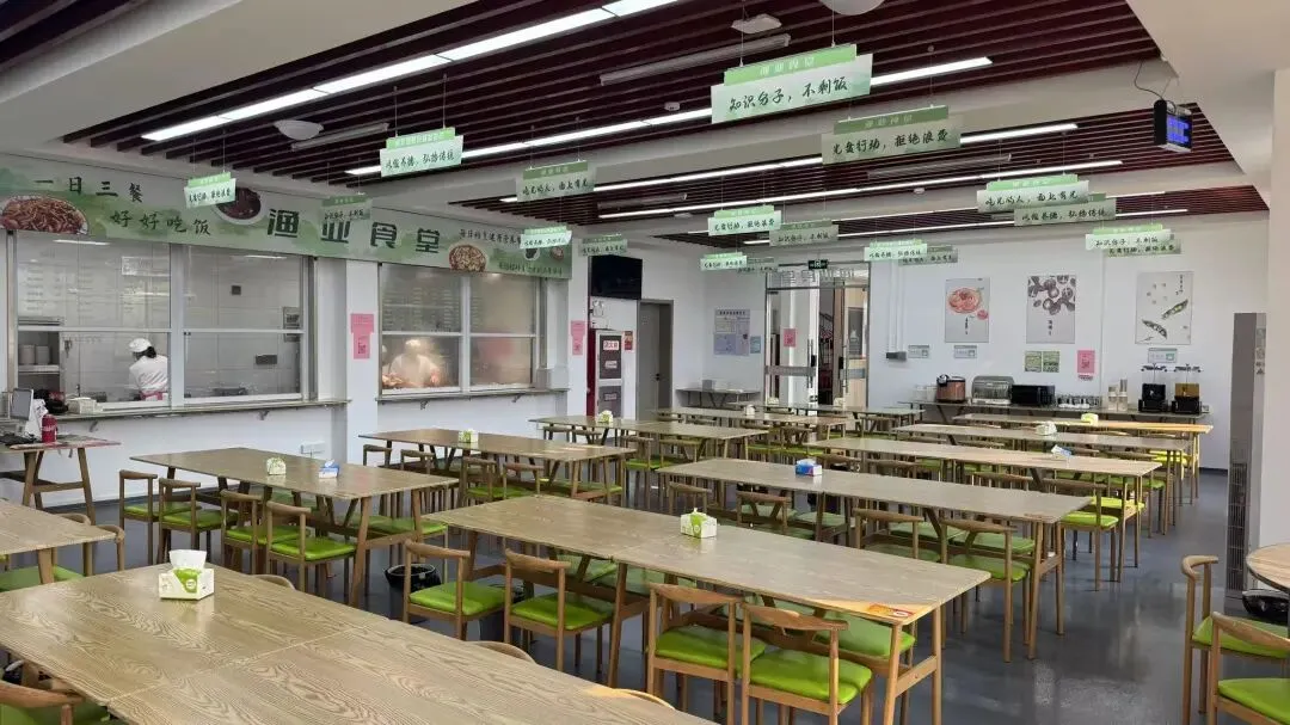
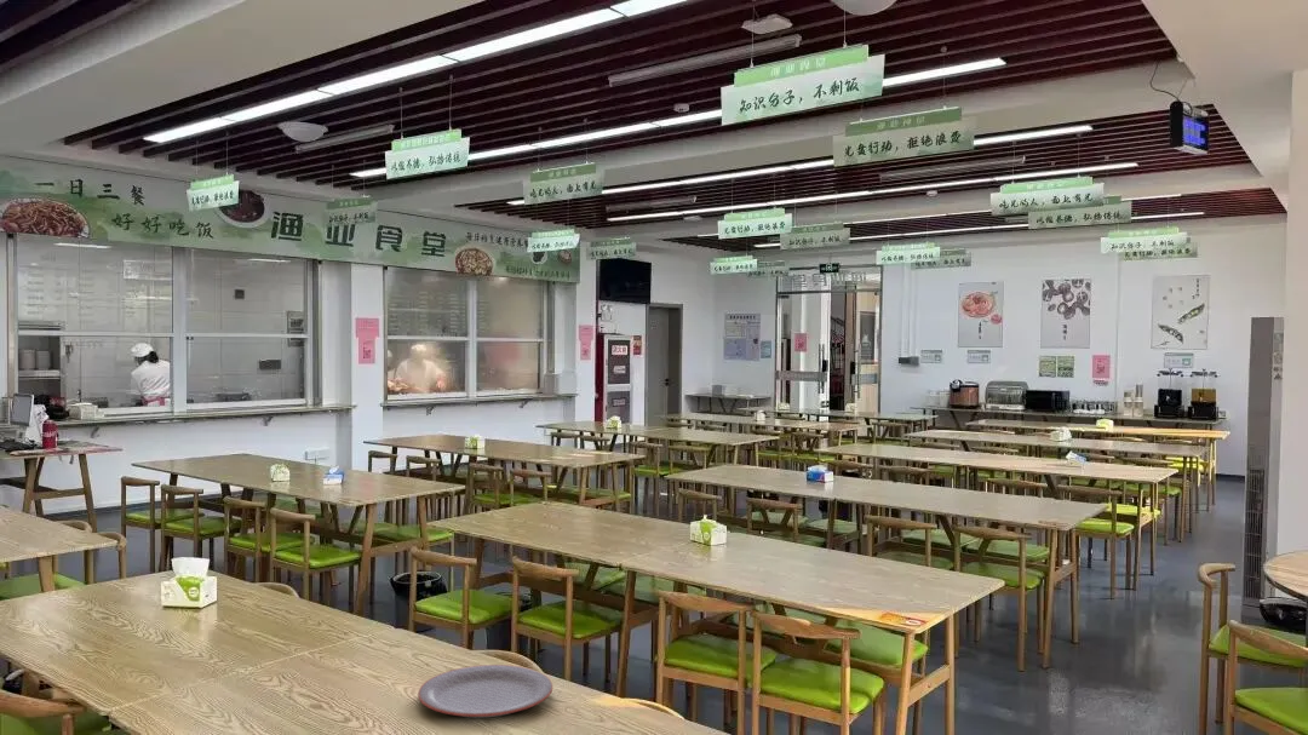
+ plate [417,664,553,718]
